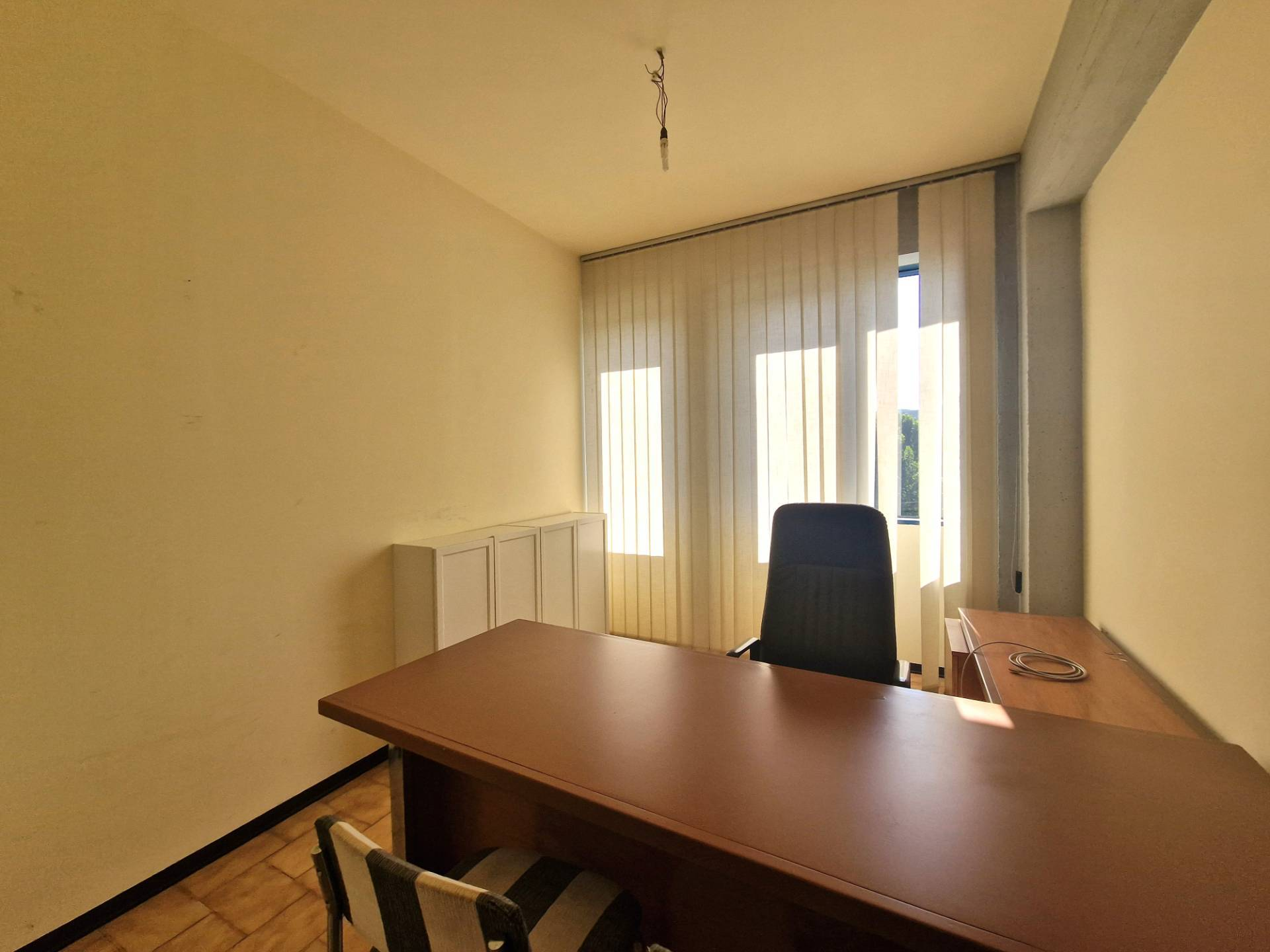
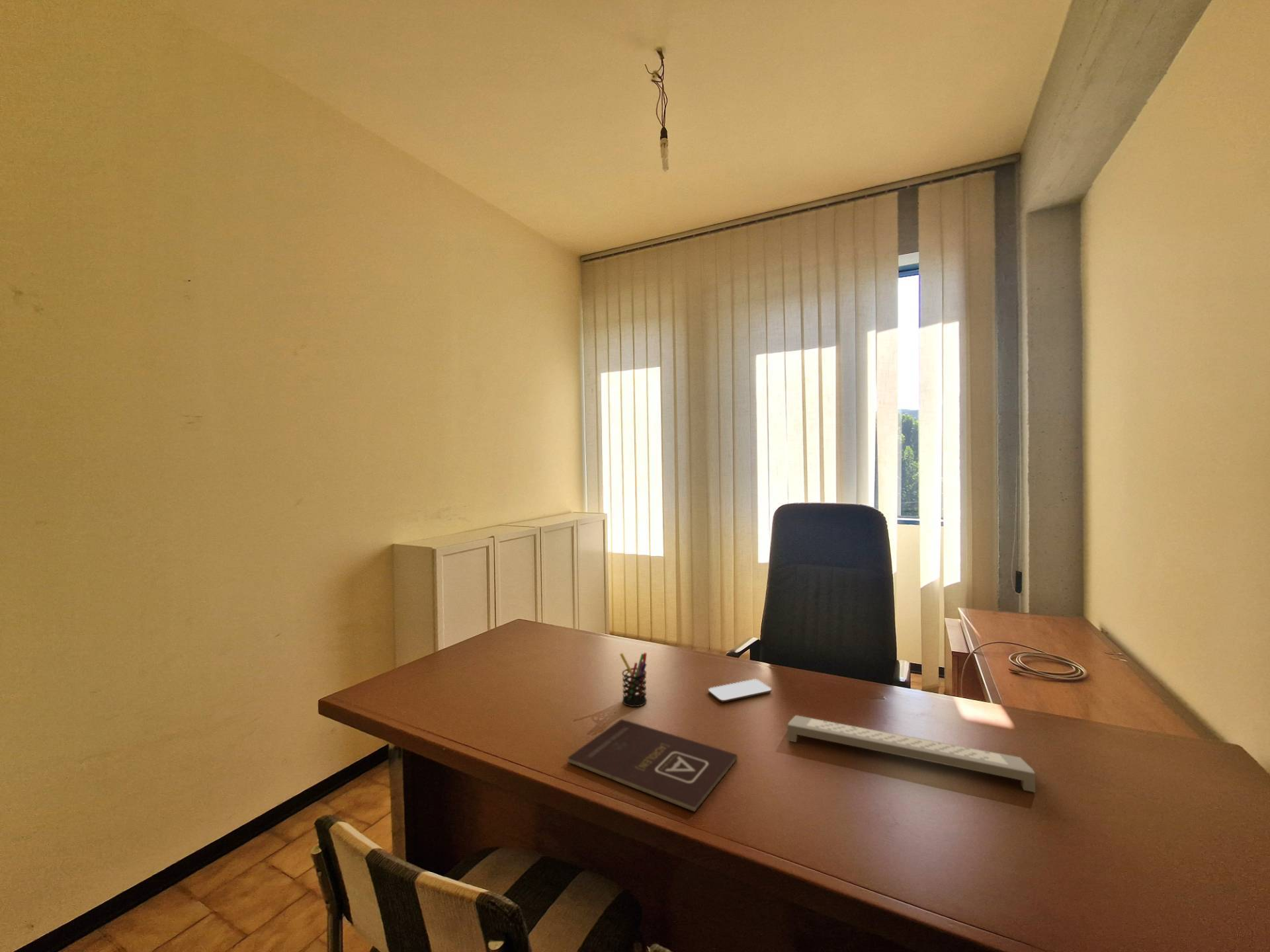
+ smartphone [708,678,772,703]
+ pen holder [619,652,648,707]
+ computer keyboard [787,715,1036,793]
+ book [567,718,738,813]
